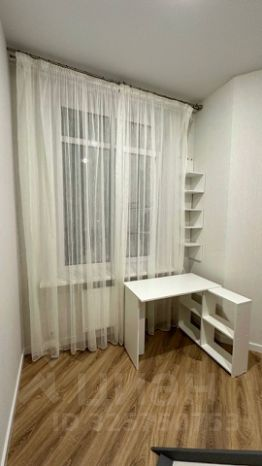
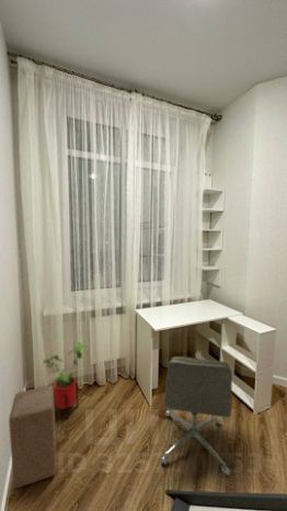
+ chair [160,355,233,478]
+ stool [8,385,57,489]
+ house plant [42,340,89,420]
